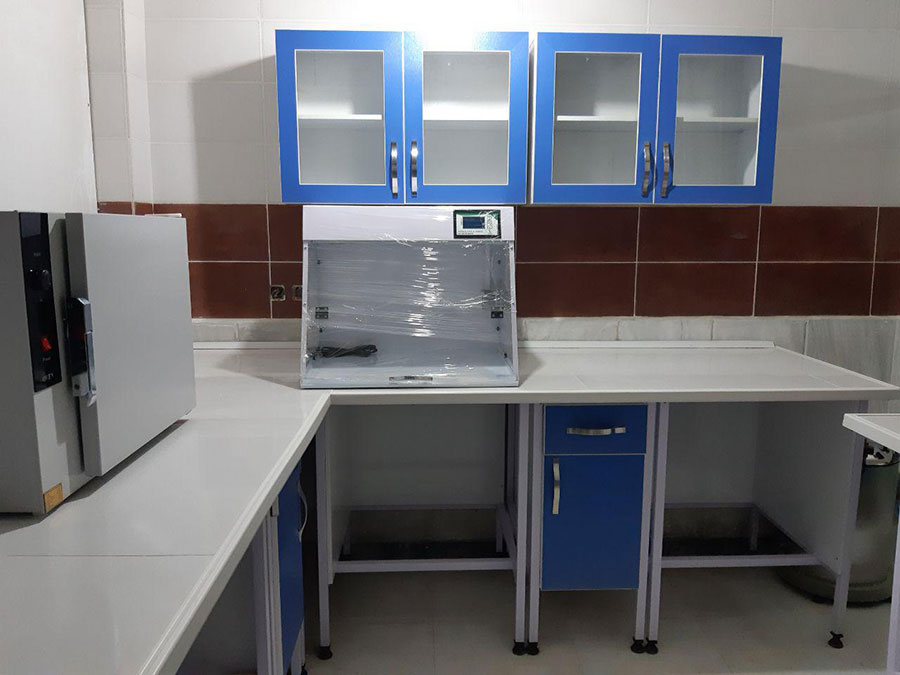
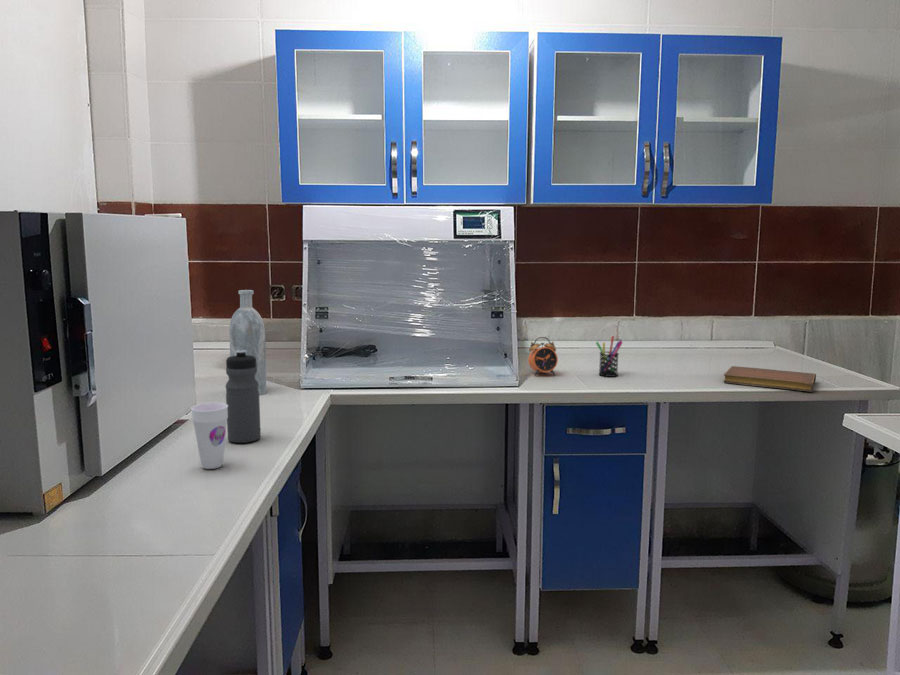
+ notebook [723,365,817,393]
+ water bottle [225,350,262,444]
+ bottle [228,289,267,396]
+ pen holder [595,335,623,378]
+ alarm clock [527,336,559,377]
+ cup [190,402,228,470]
